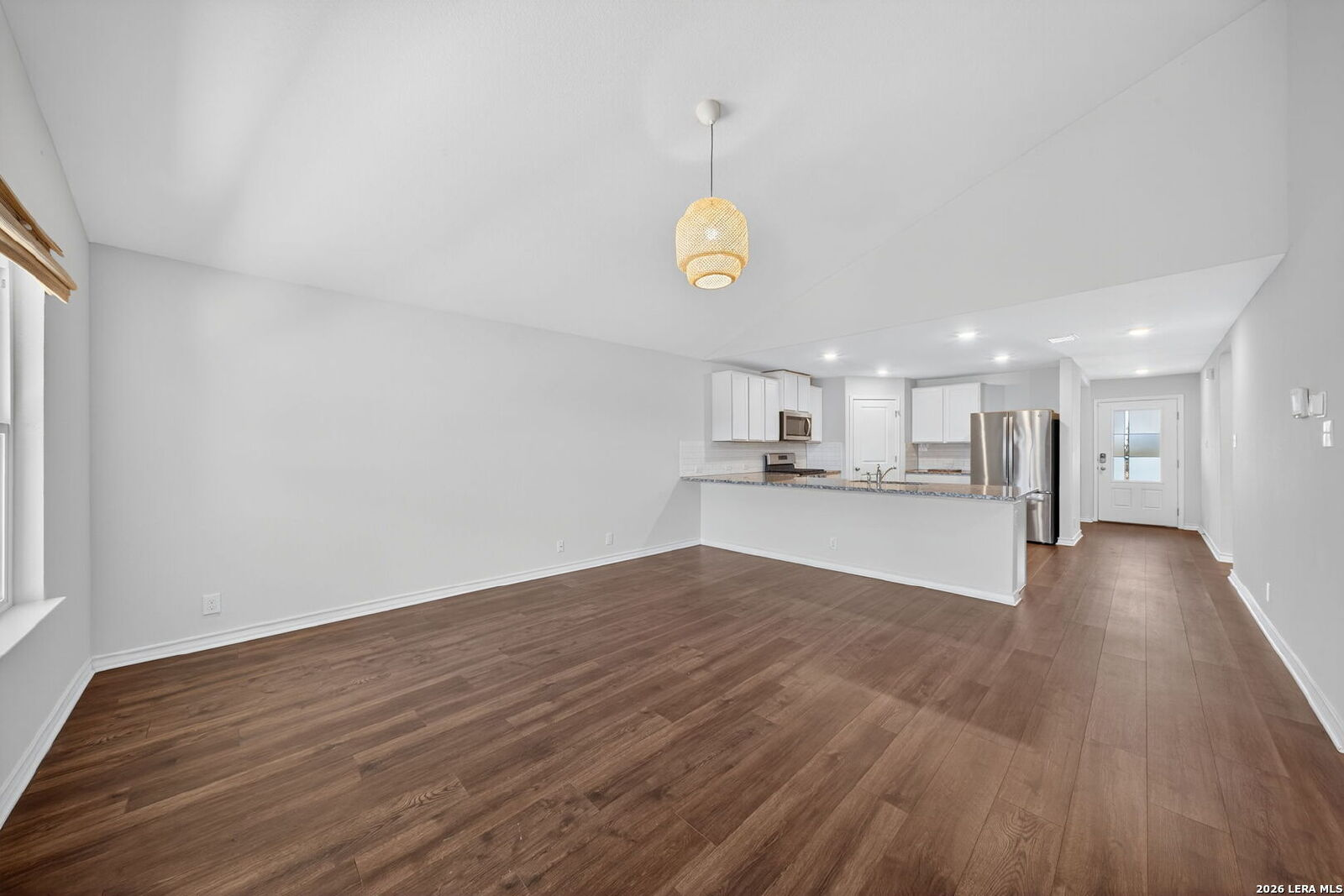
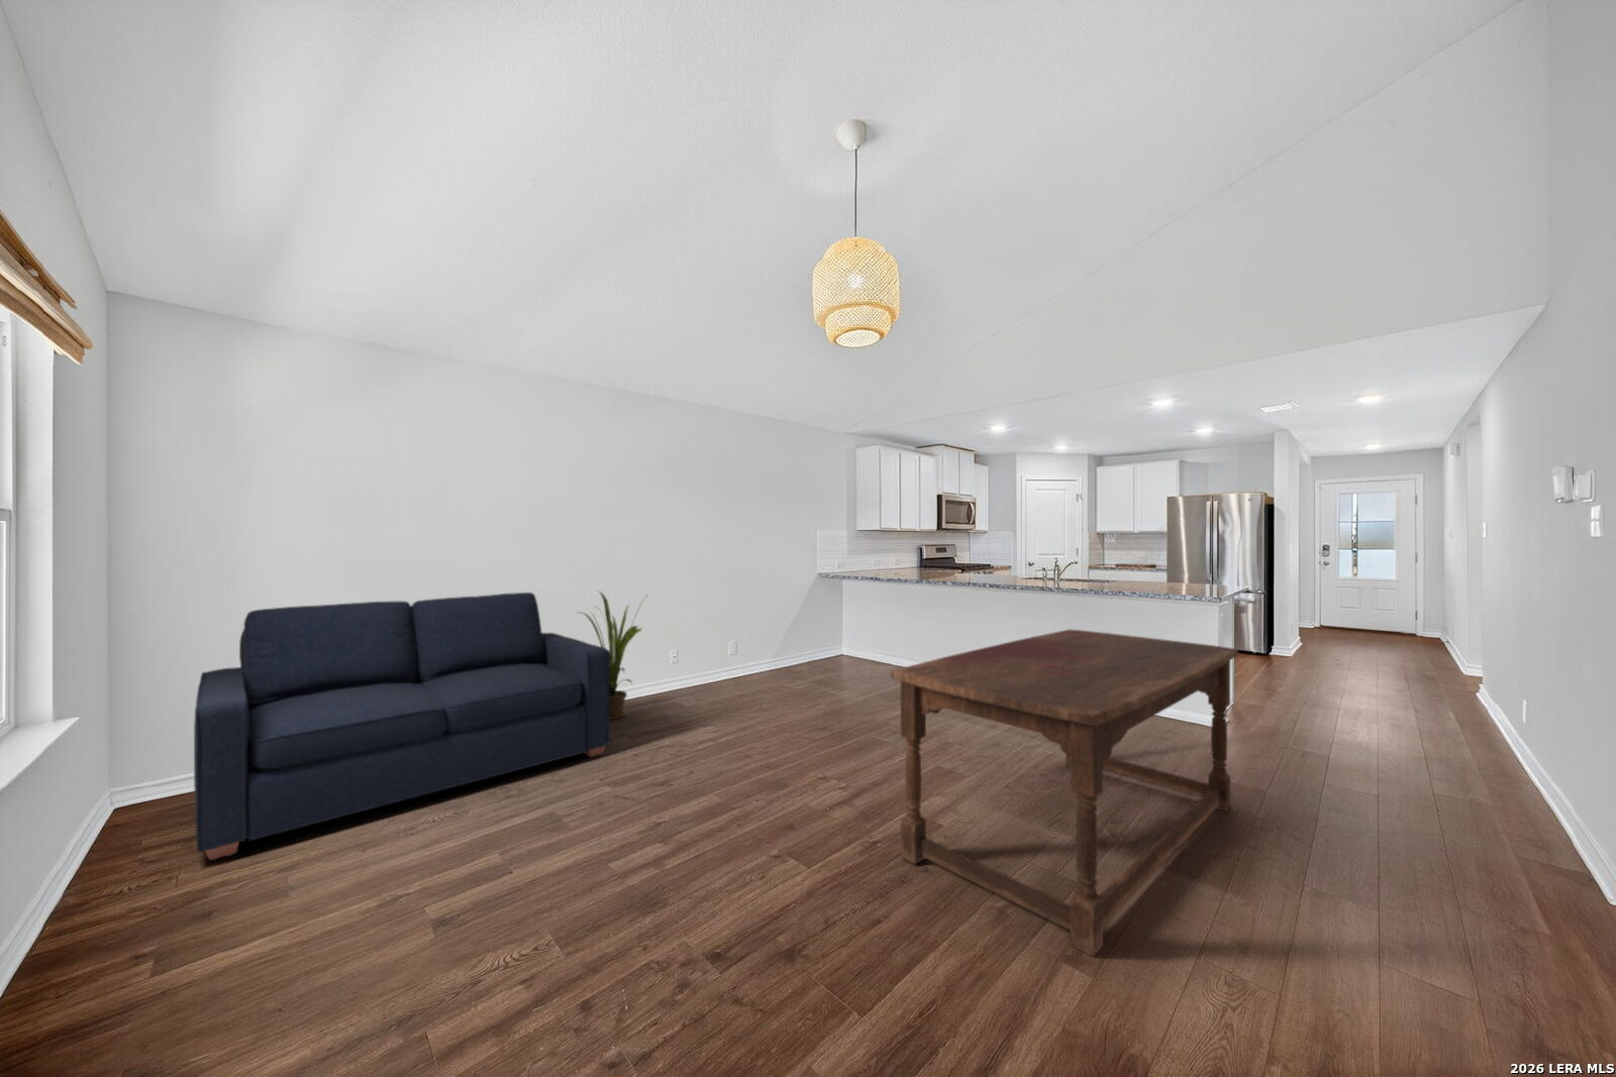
+ dining table [890,627,1240,958]
+ sofa [192,591,611,861]
+ house plant [575,589,647,721]
